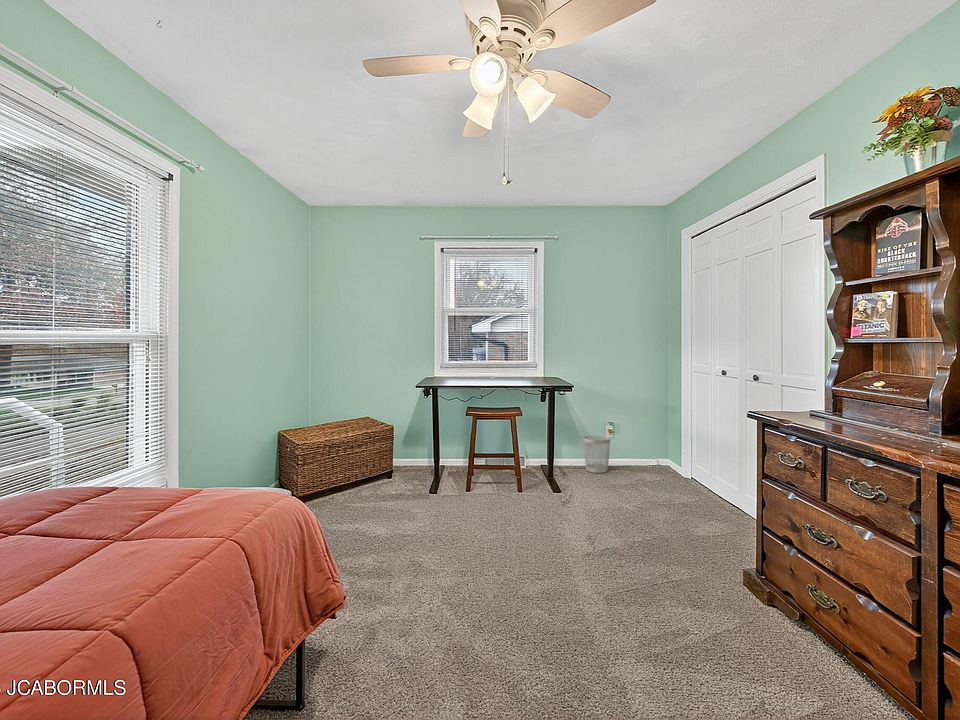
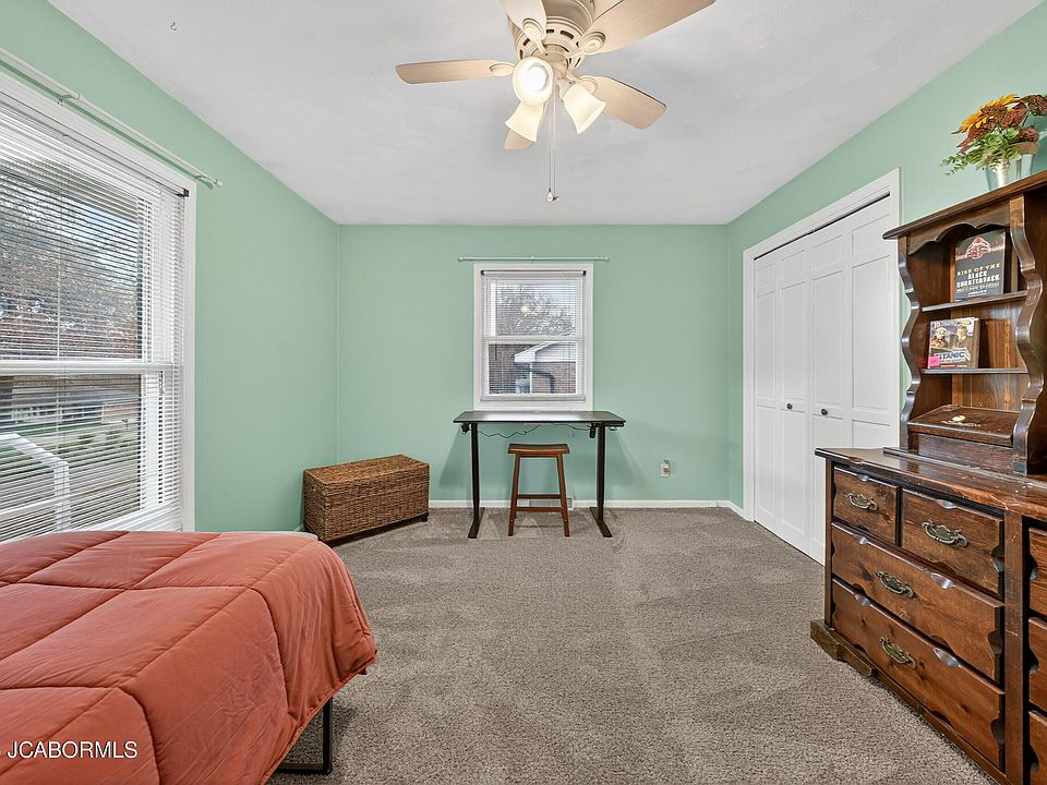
- wastebasket [582,435,611,474]
